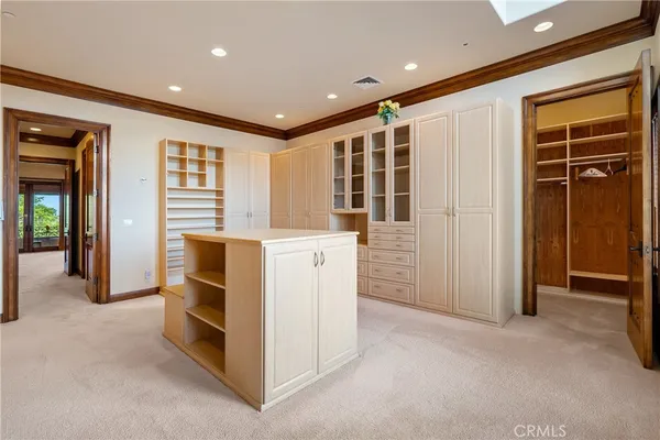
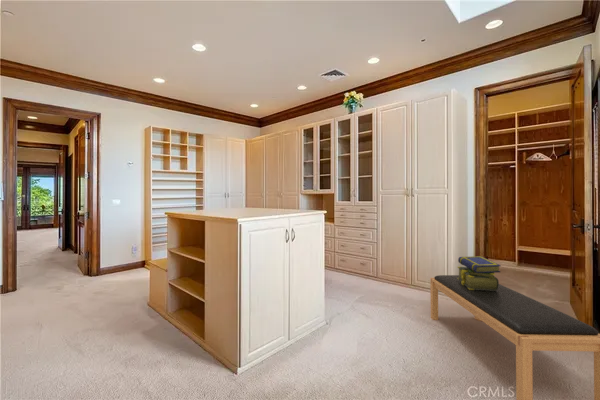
+ stack of books [457,255,502,291]
+ bench [429,274,600,400]
